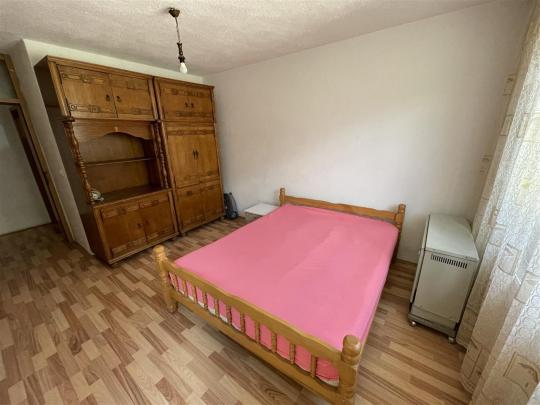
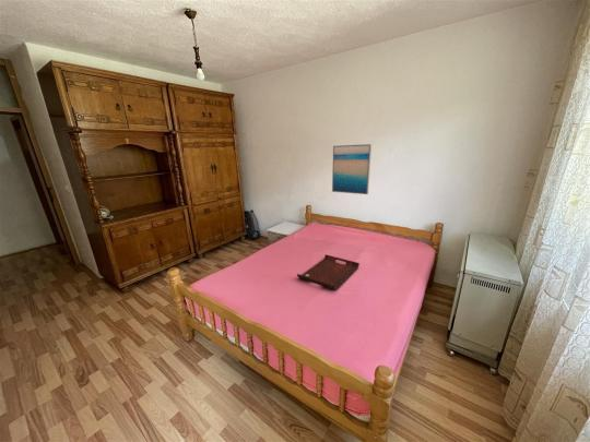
+ serving tray [296,253,361,291]
+ wall art [331,143,373,195]
